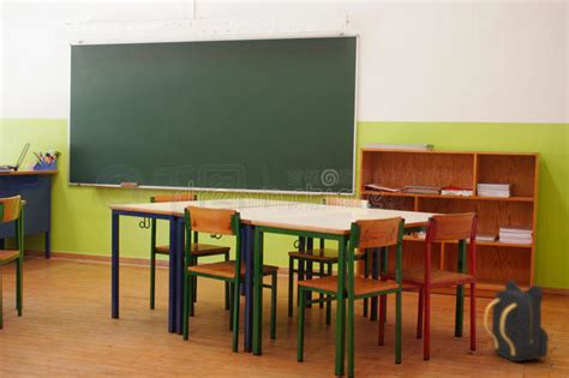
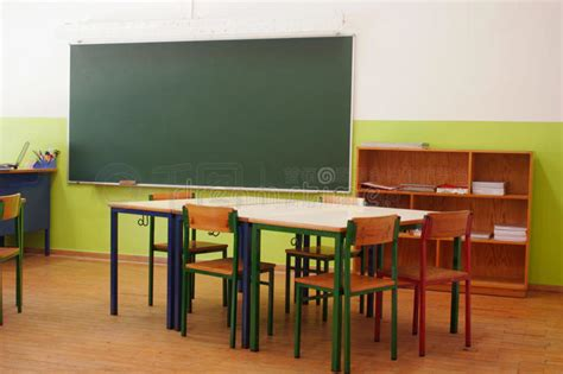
- backpack [483,280,550,362]
